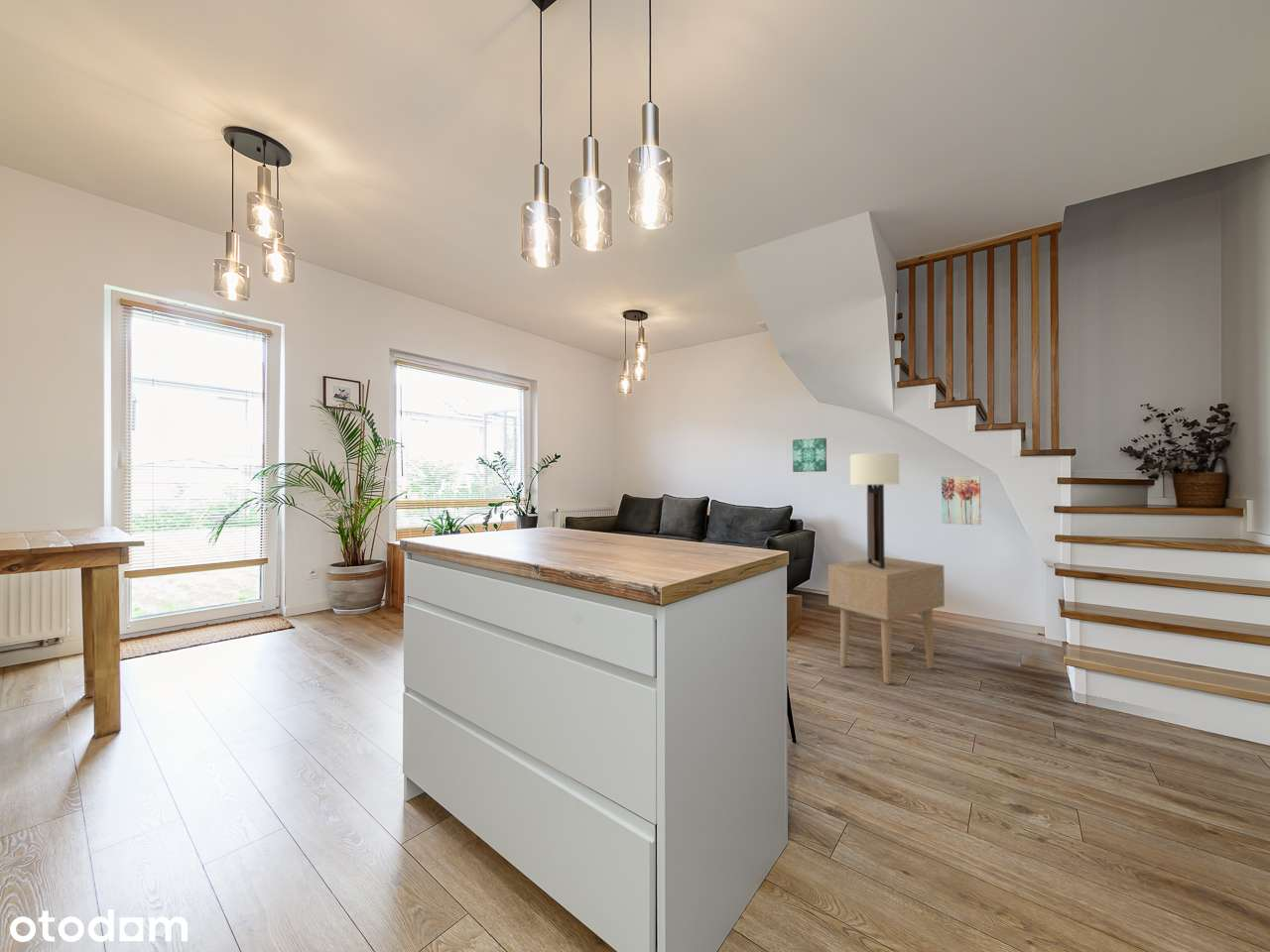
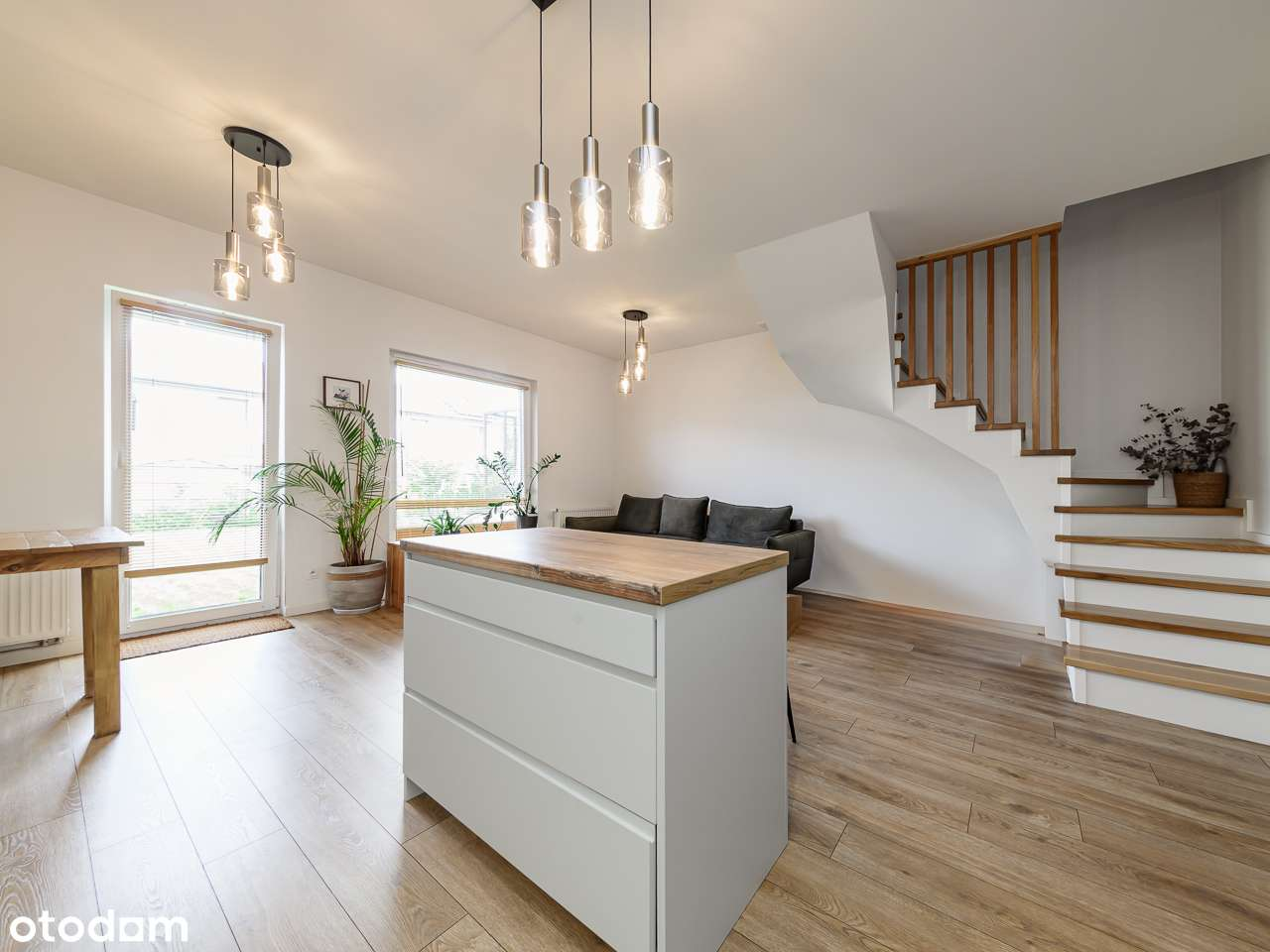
- wall art [941,475,982,526]
- side table [827,556,946,685]
- wall art [792,437,827,473]
- wall sconce [849,452,900,569]
